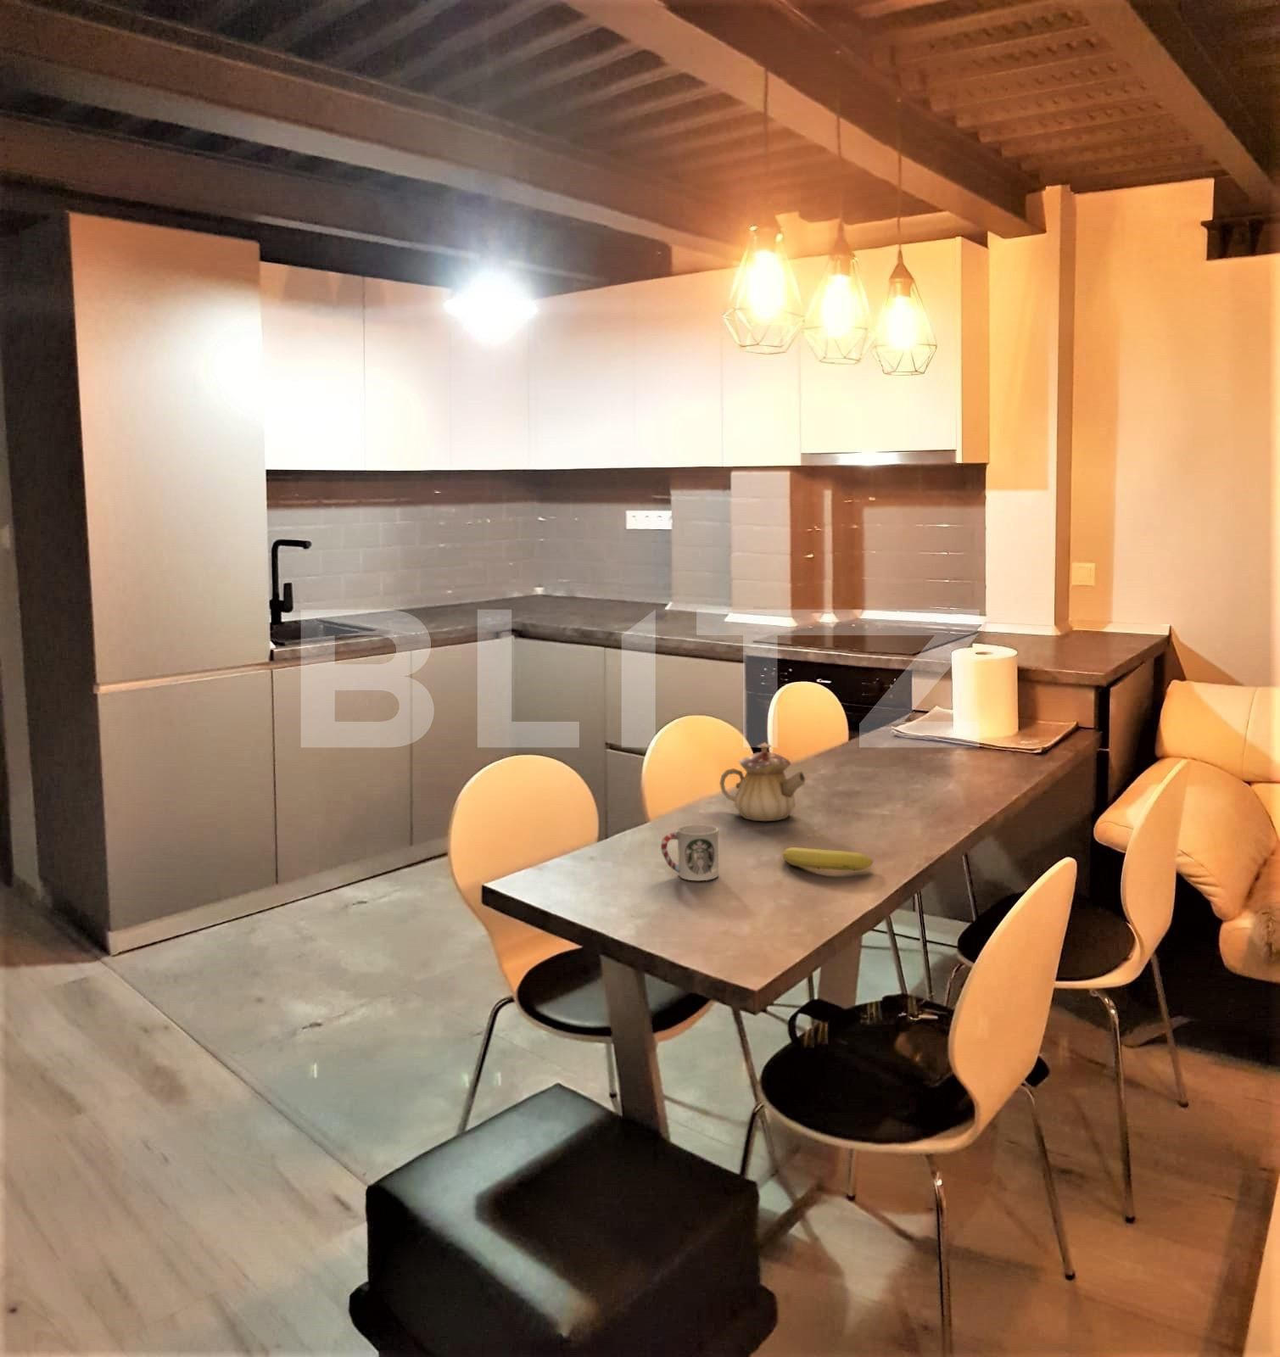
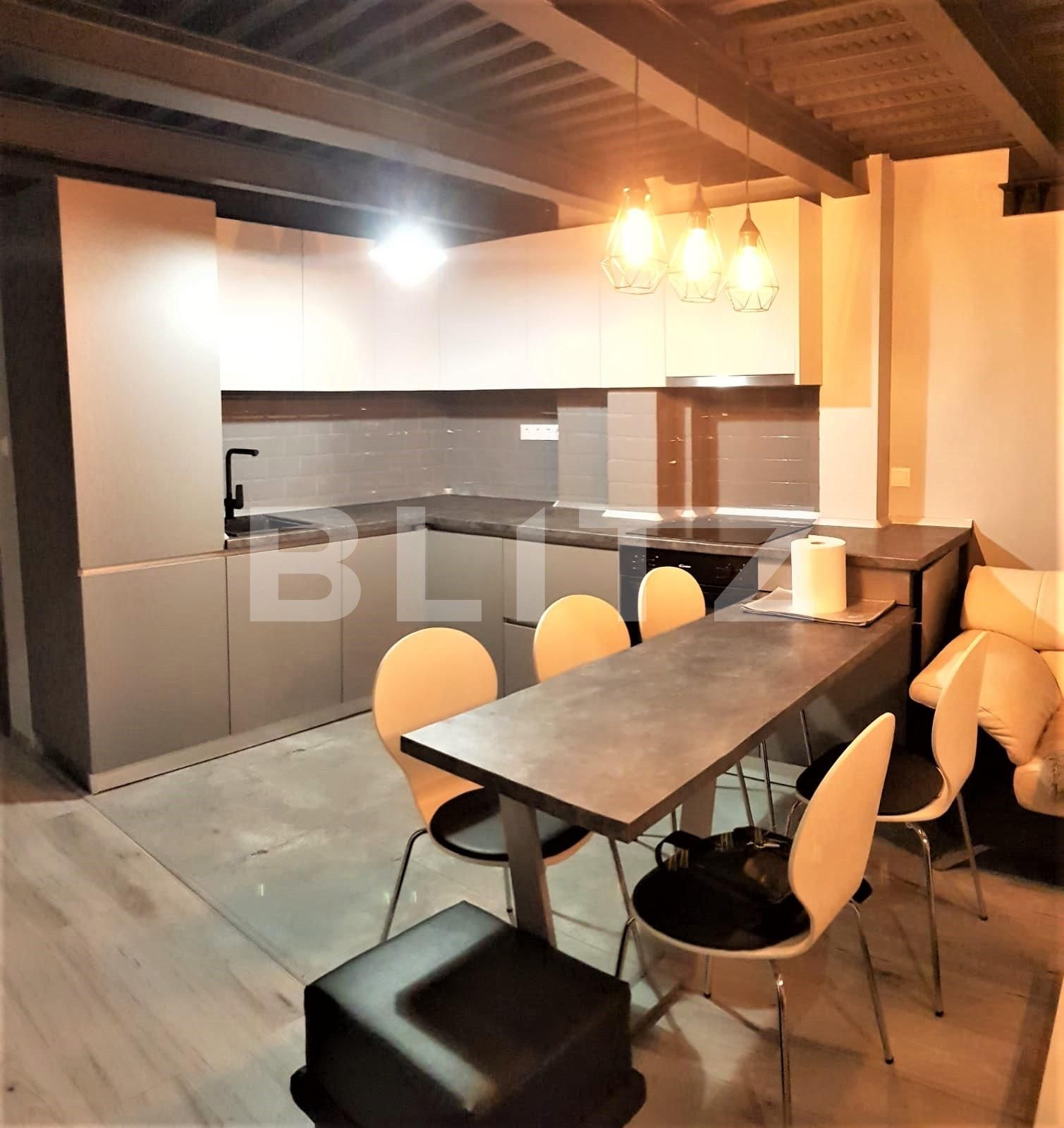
- cup [660,824,719,881]
- fruit [782,847,873,871]
- teapot [718,742,807,822]
